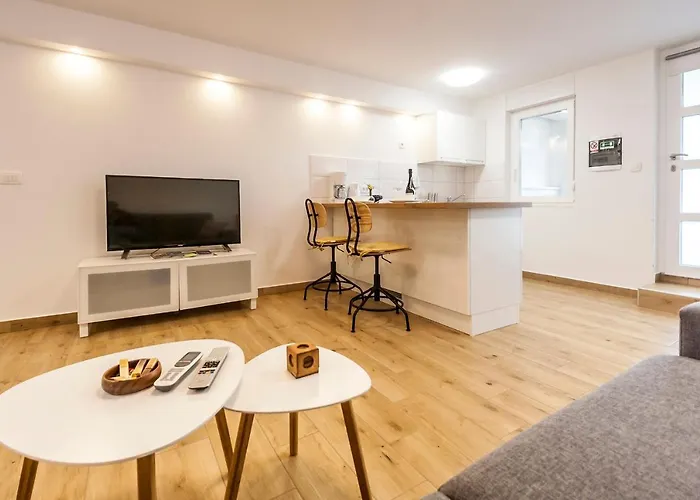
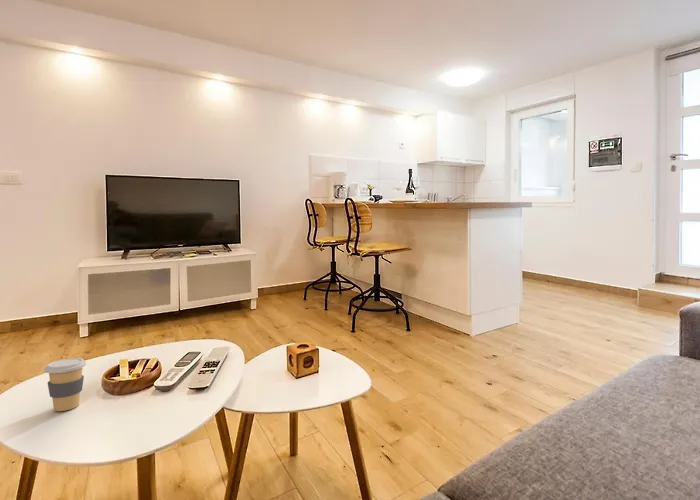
+ coffee cup [43,357,87,412]
